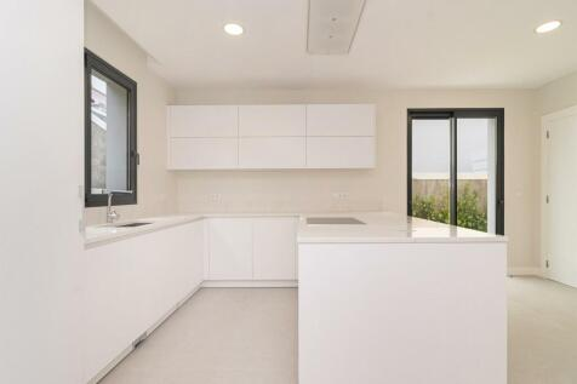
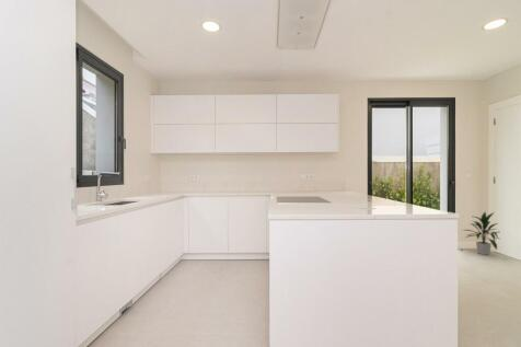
+ indoor plant [461,211,499,256]
